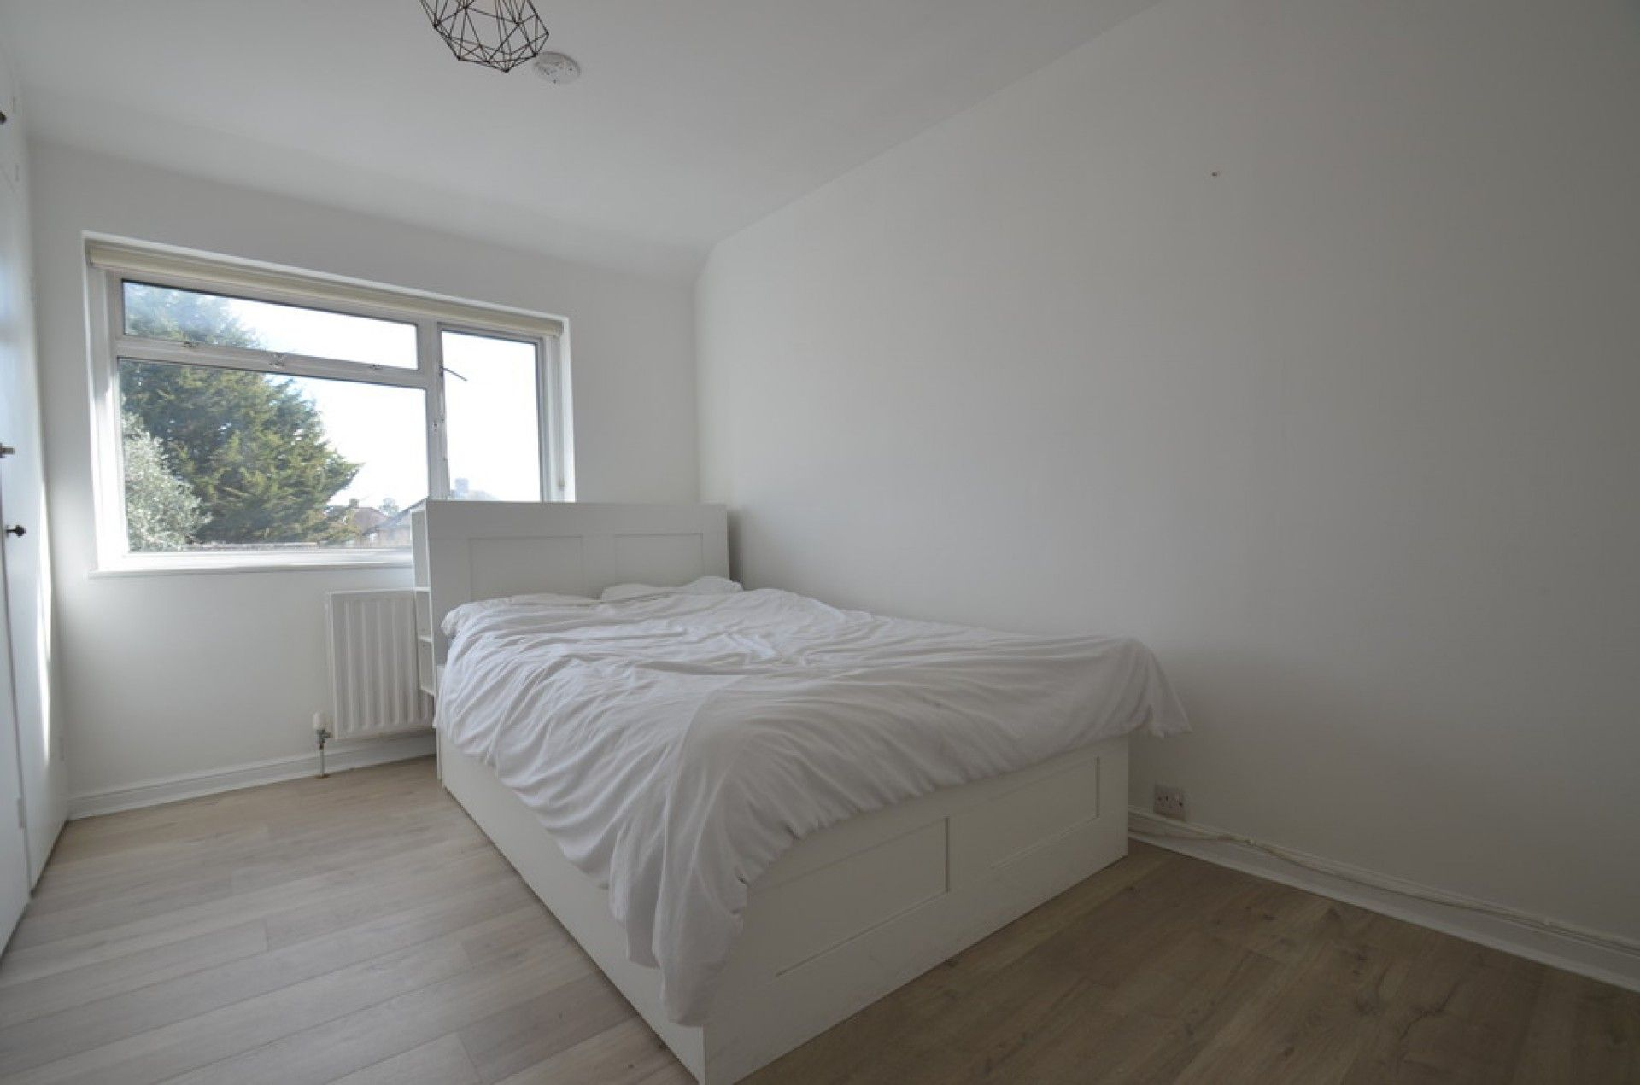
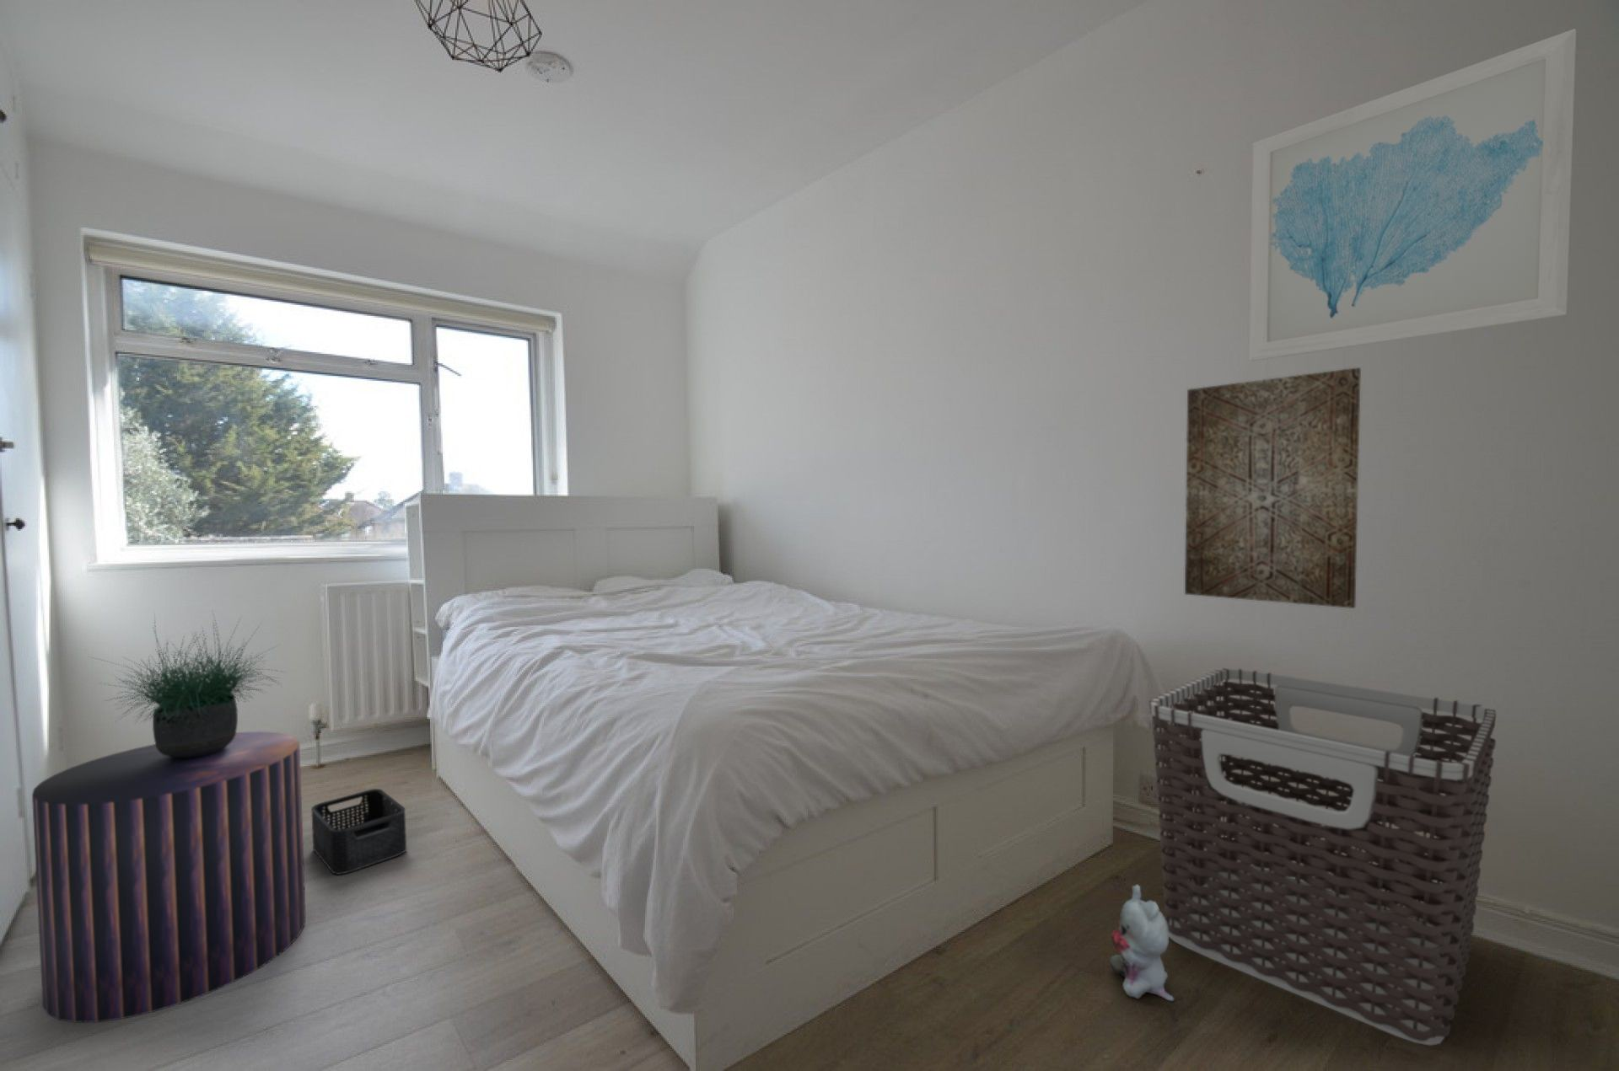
+ stool [31,730,307,1024]
+ clothes hamper [1148,667,1497,1047]
+ wall art [1248,27,1577,362]
+ wall art [1184,367,1362,610]
+ storage bin [311,788,408,875]
+ plush toy [1108,883,1175,1002]
+ potted plant [87,608,286,758]
